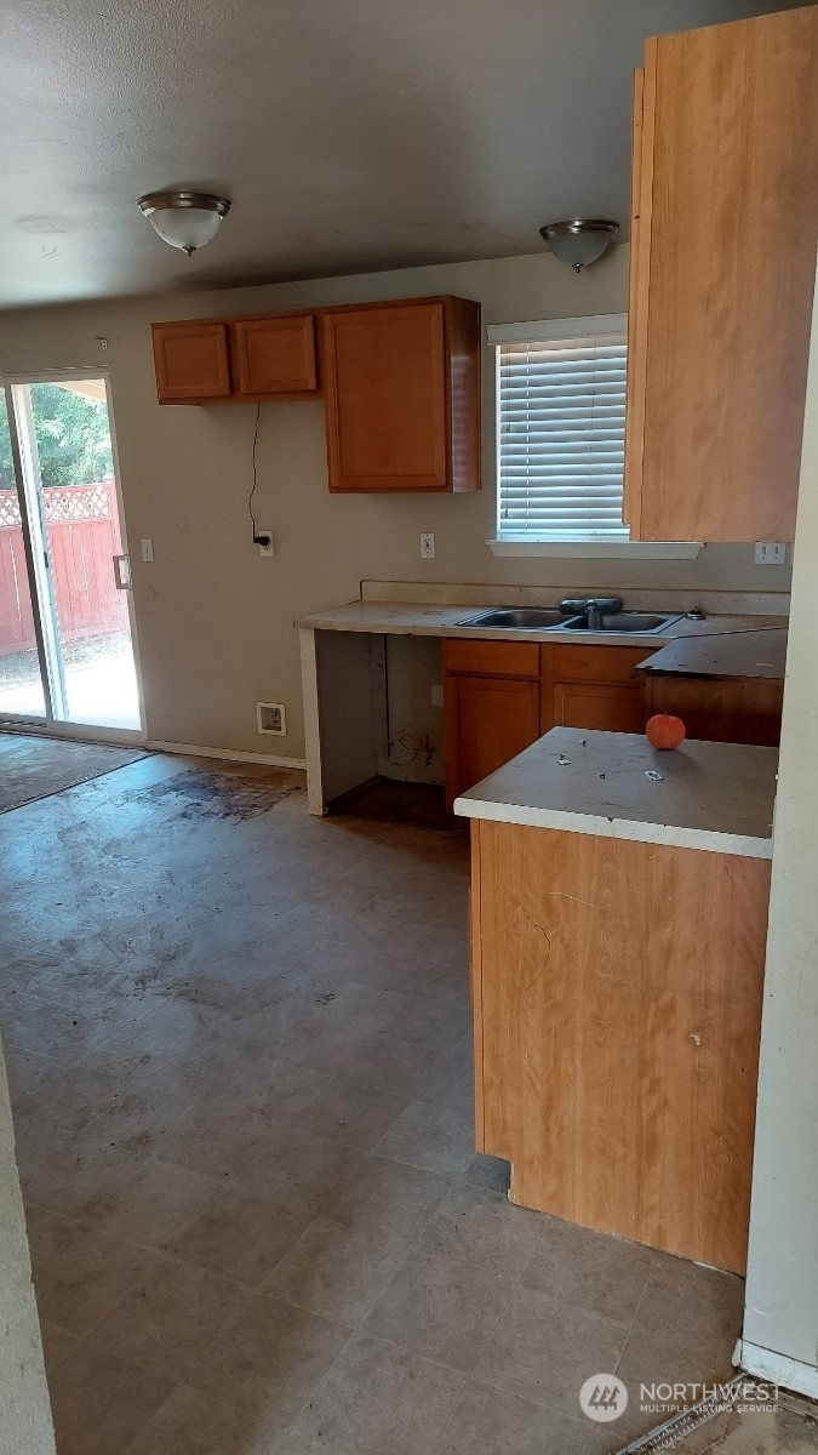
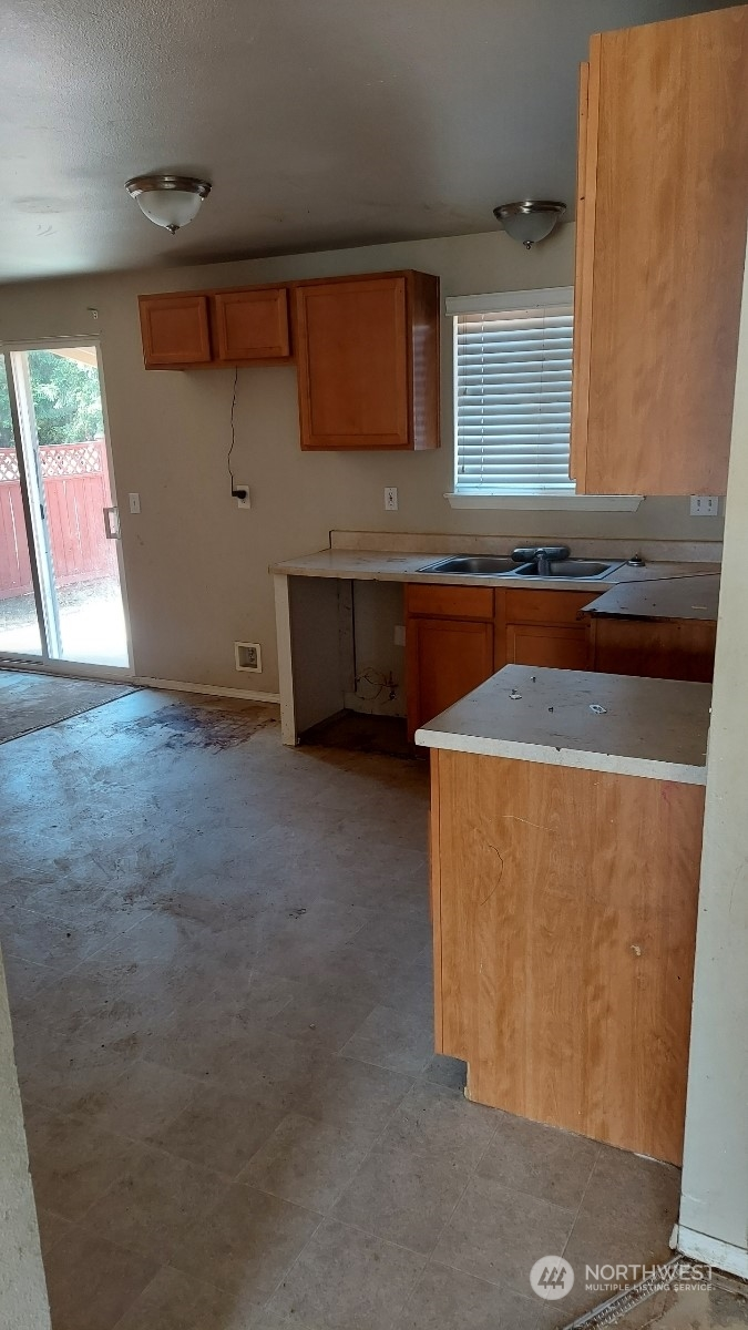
- apple [645,709,687,751]
